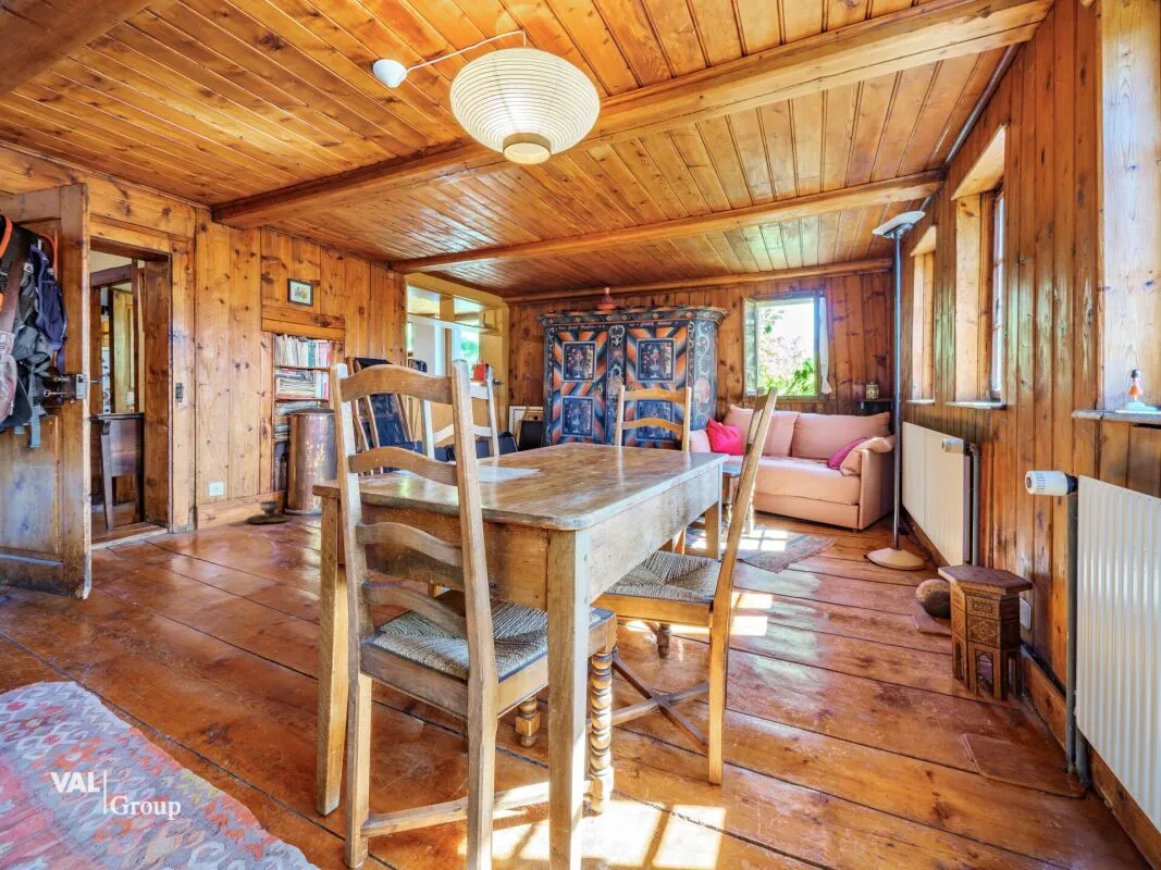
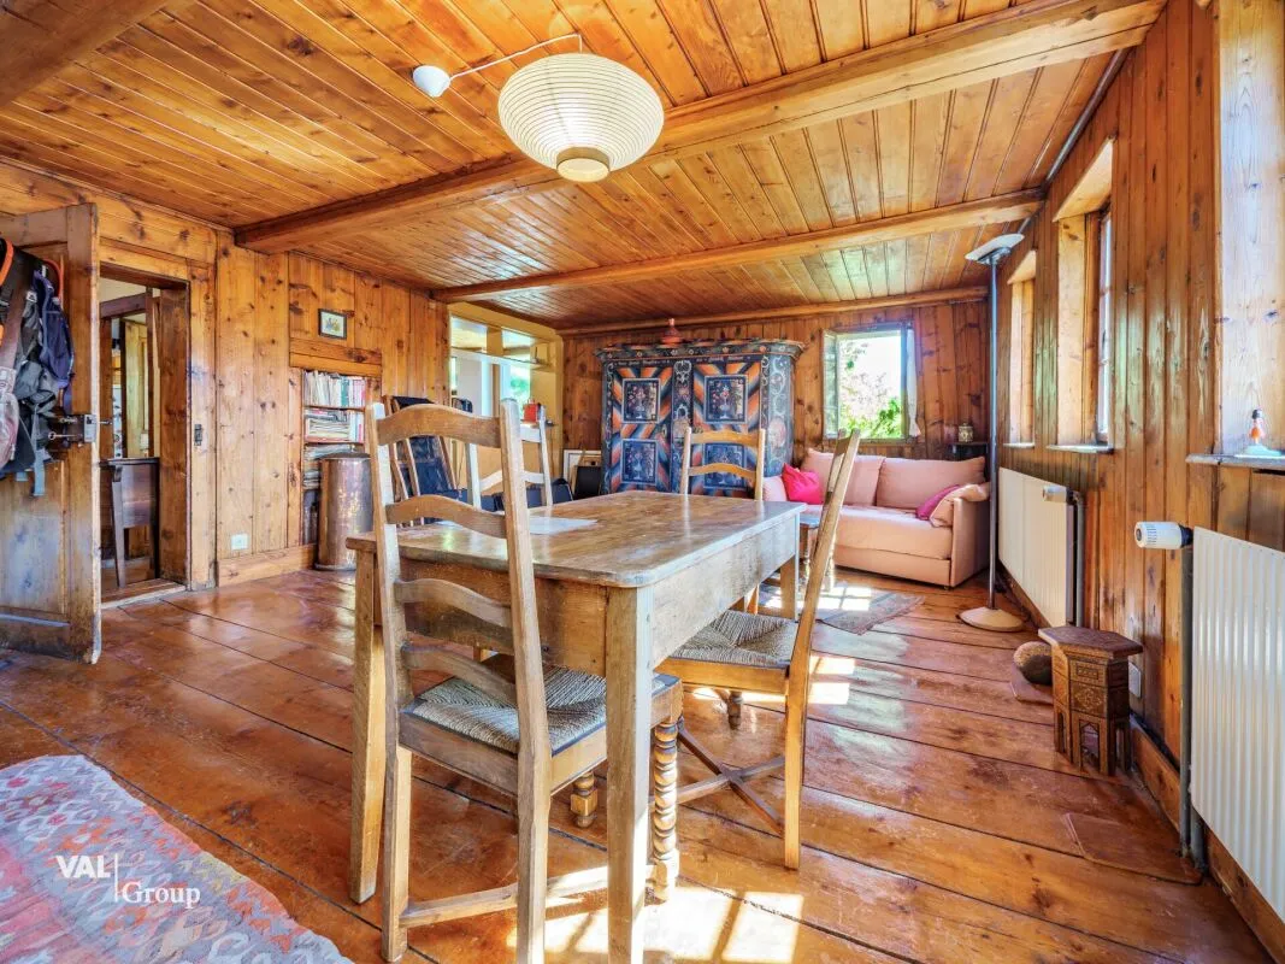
- brazier [245,499,293,524]
